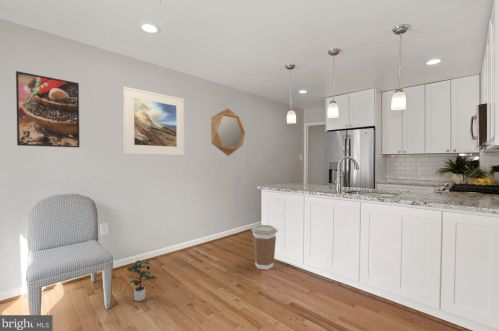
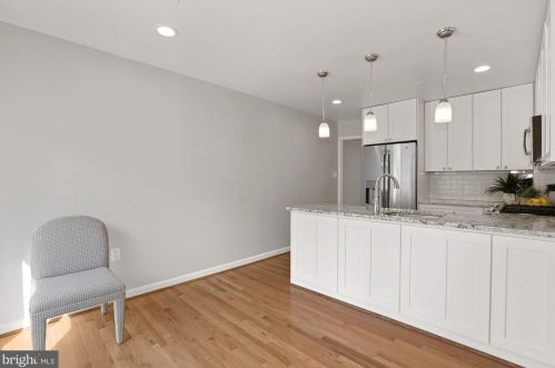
- home mirror [210,107,246,157]
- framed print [122,86,185,156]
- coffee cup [250,224,278,270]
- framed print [15,70,81,149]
- potted plant [126,259,158,302]
